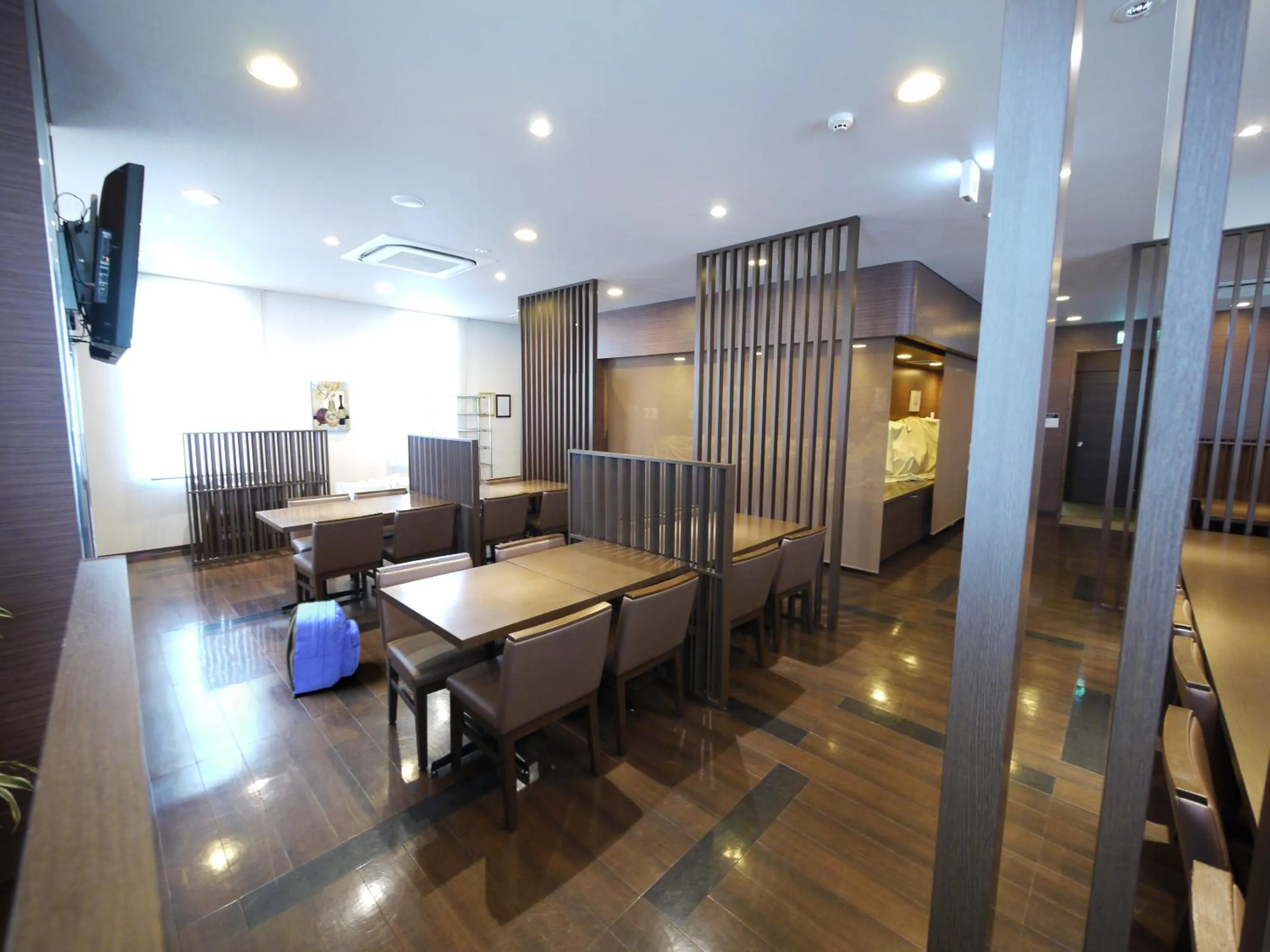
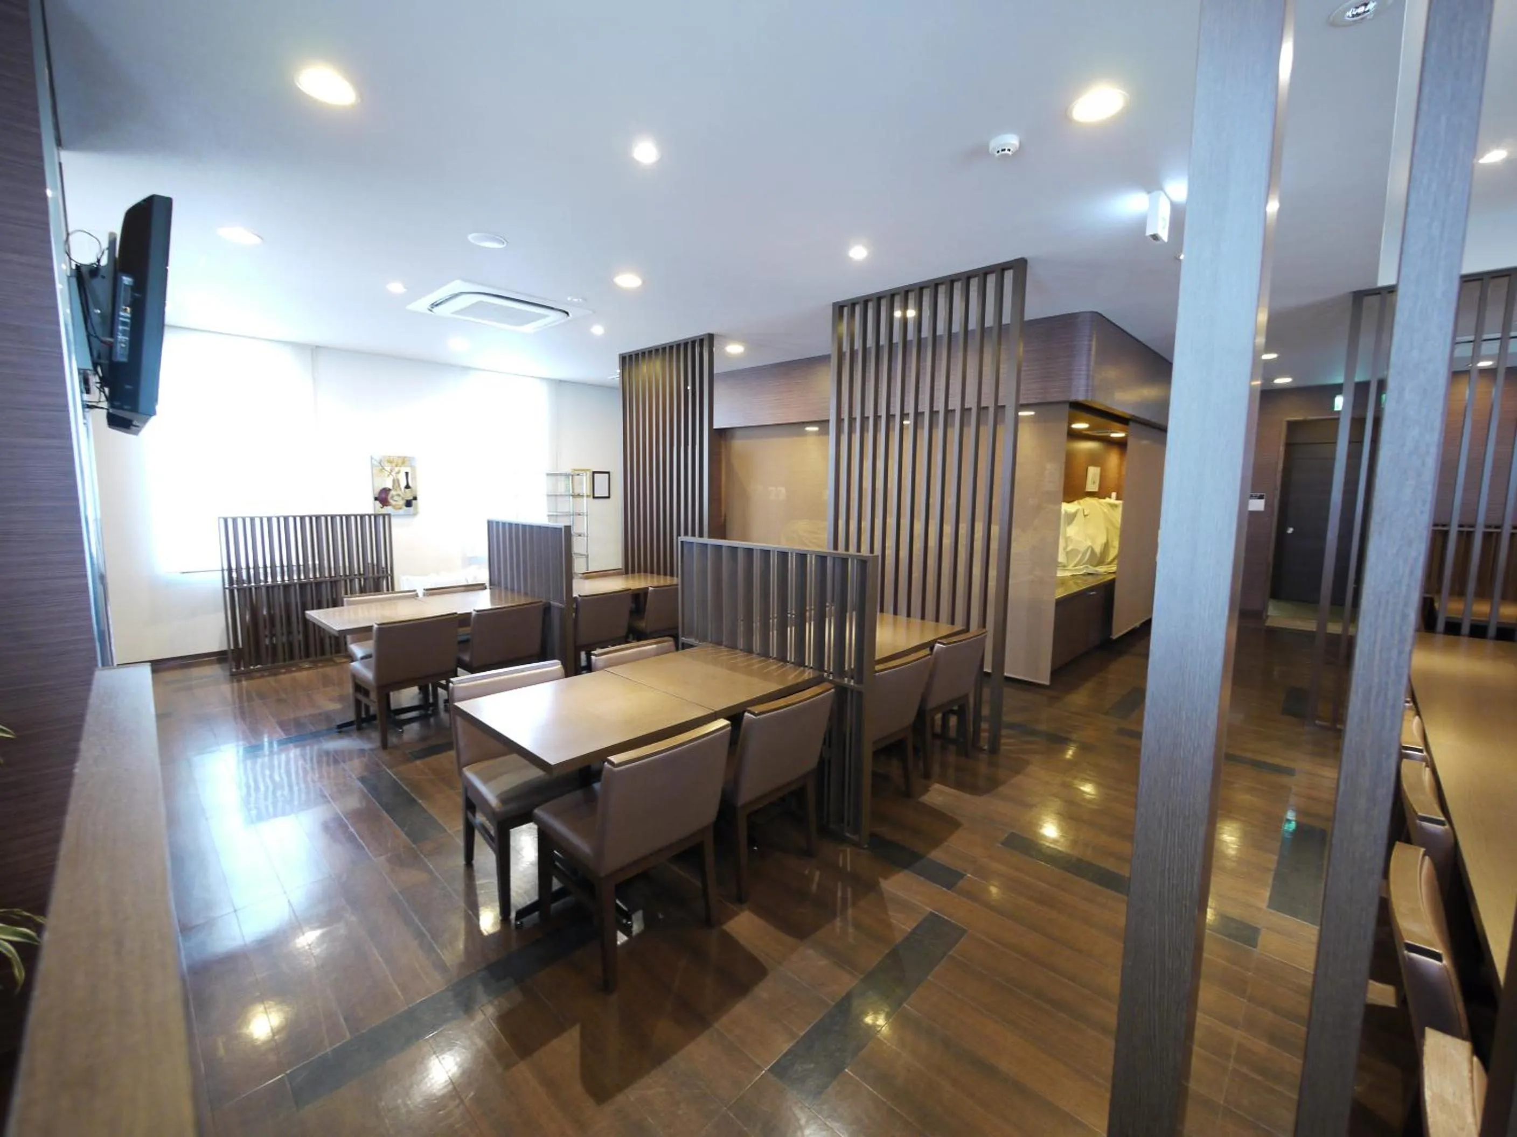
- backpack [285,600,361,694]
